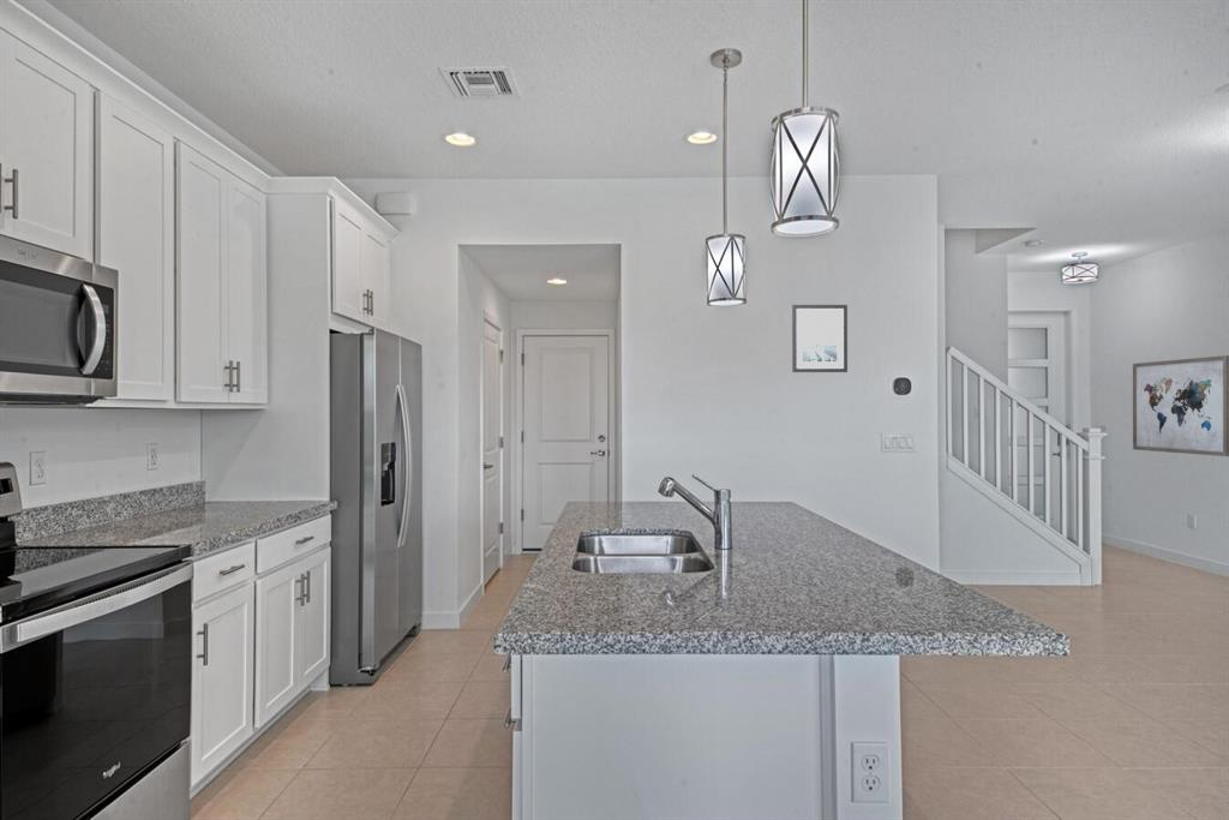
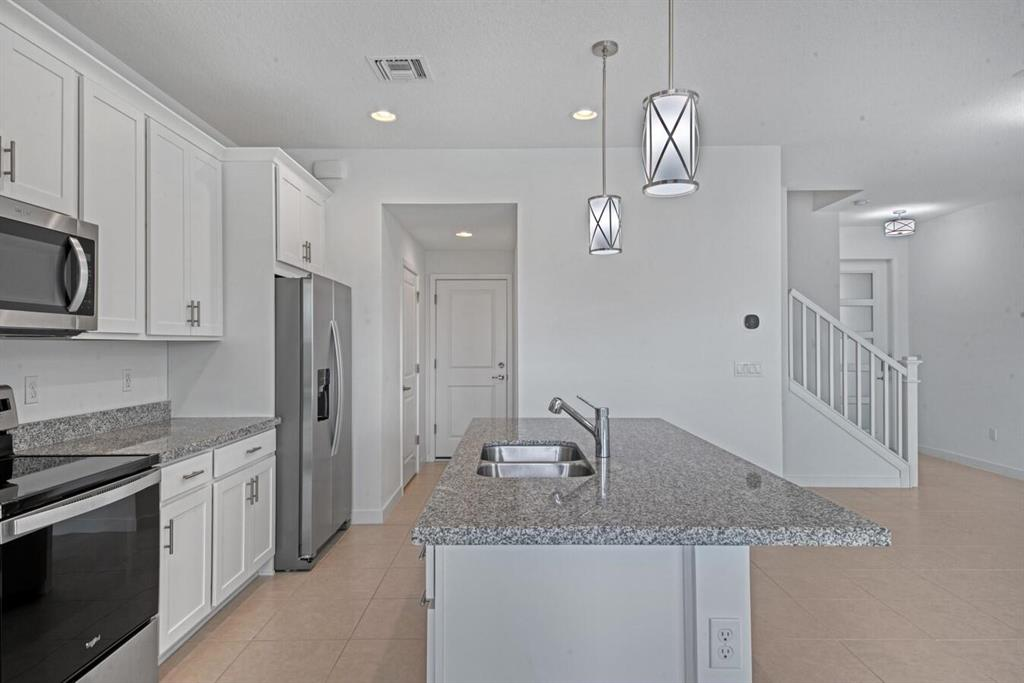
- wall art [791,304,849,373]
- wall art [1132,354,1229,457]
